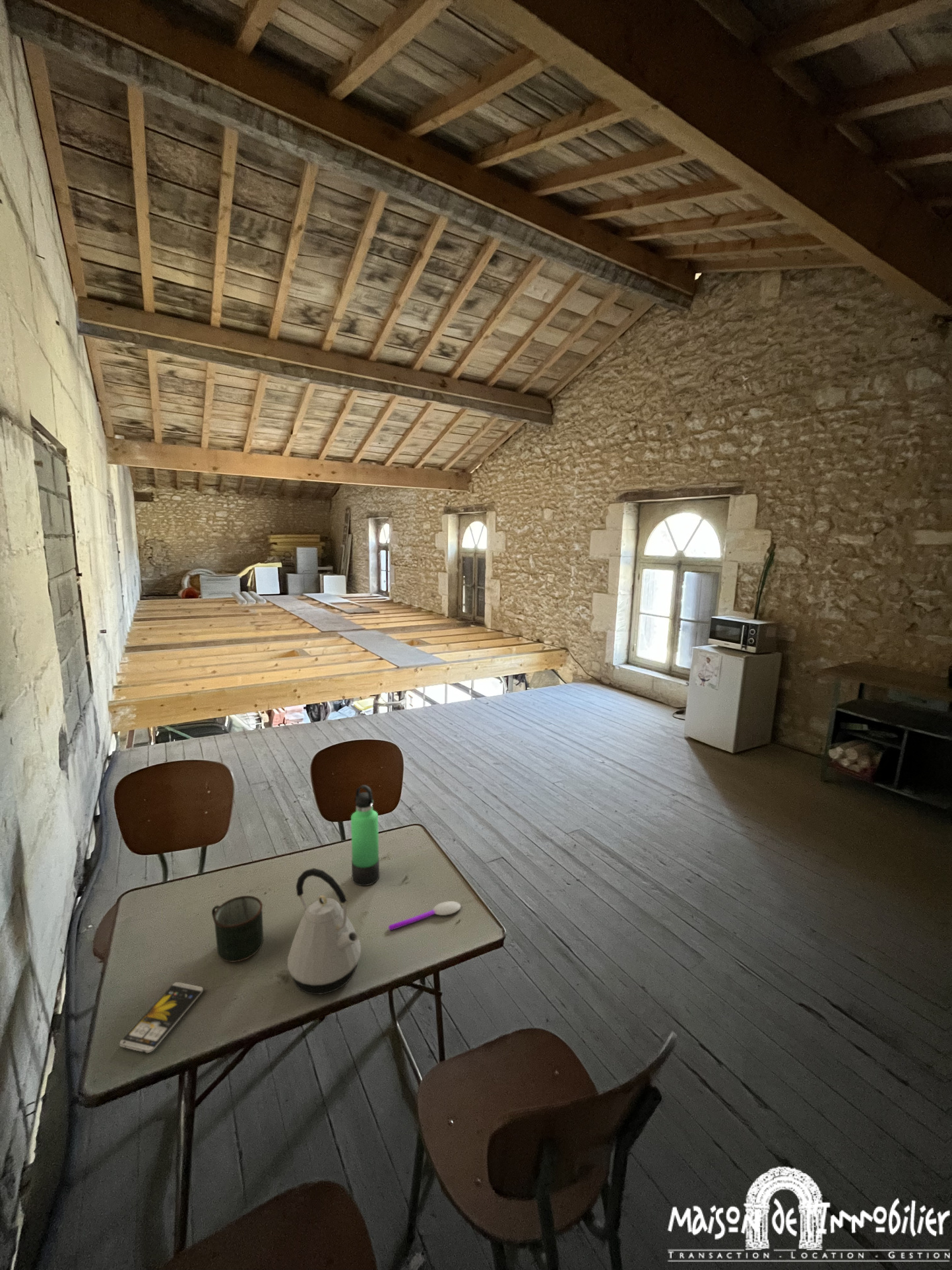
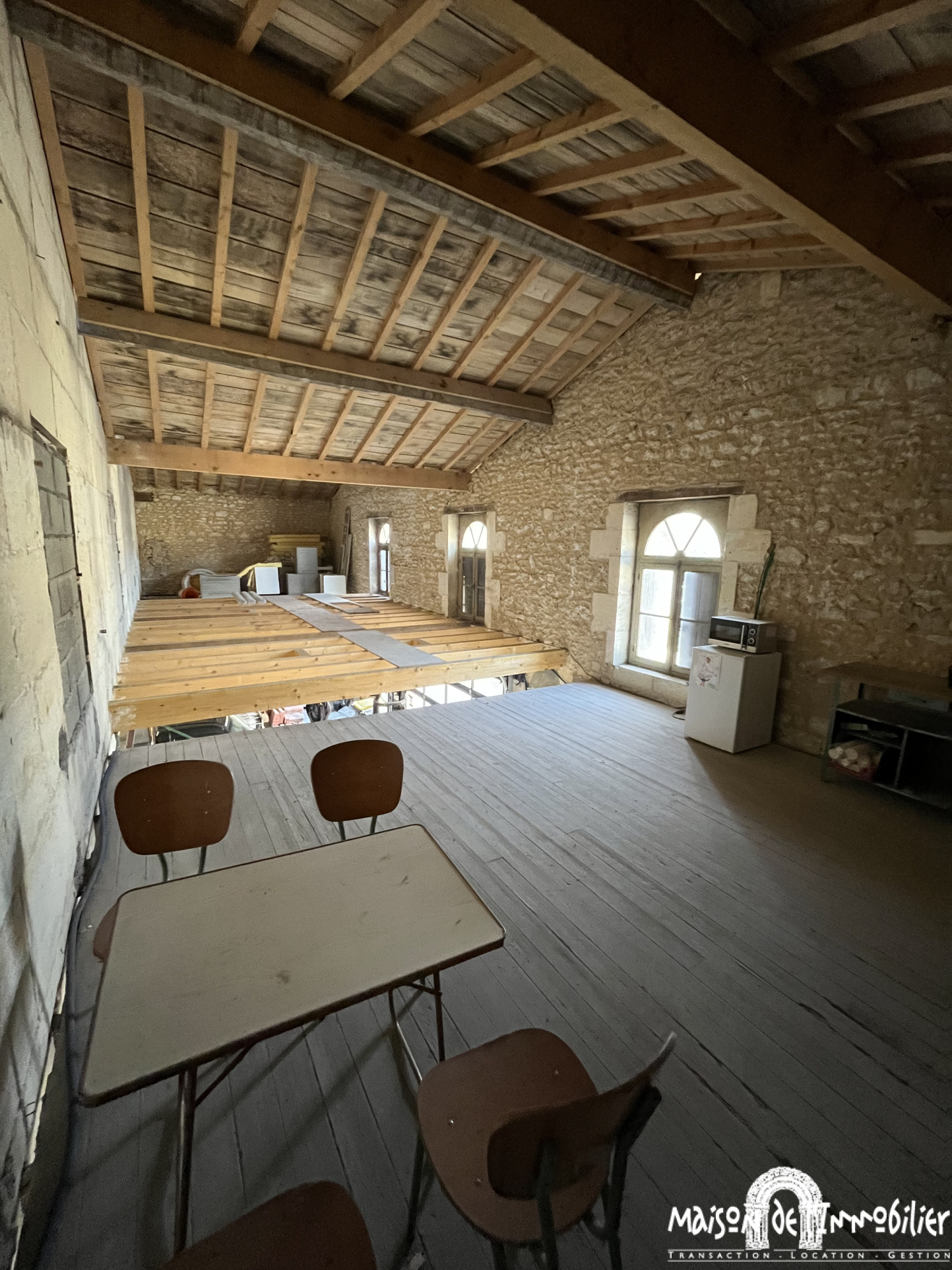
- thermos bottle [350,784,380,886]
- smartphone [119,982,204,1053]
- spoon [388,900,462,931]
- mug [211,895,264,963]
- kettle [287,867,362,995]
